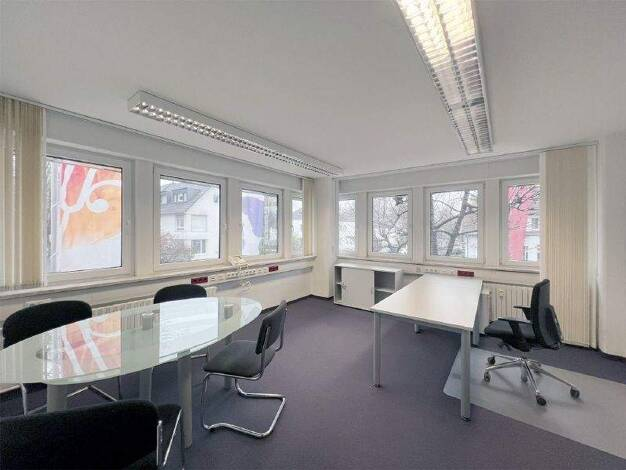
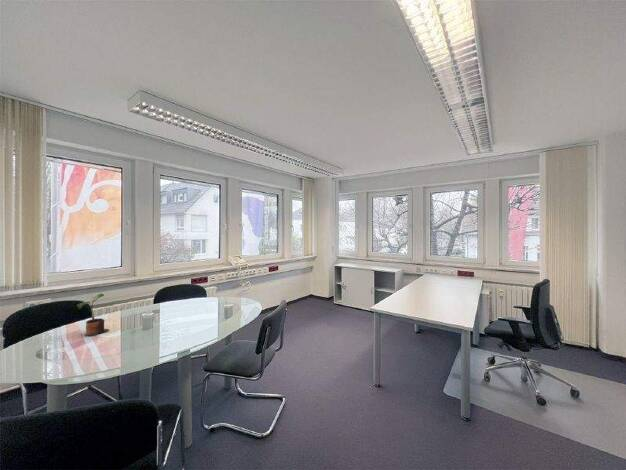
+ potted plant [76,293,110,337]
